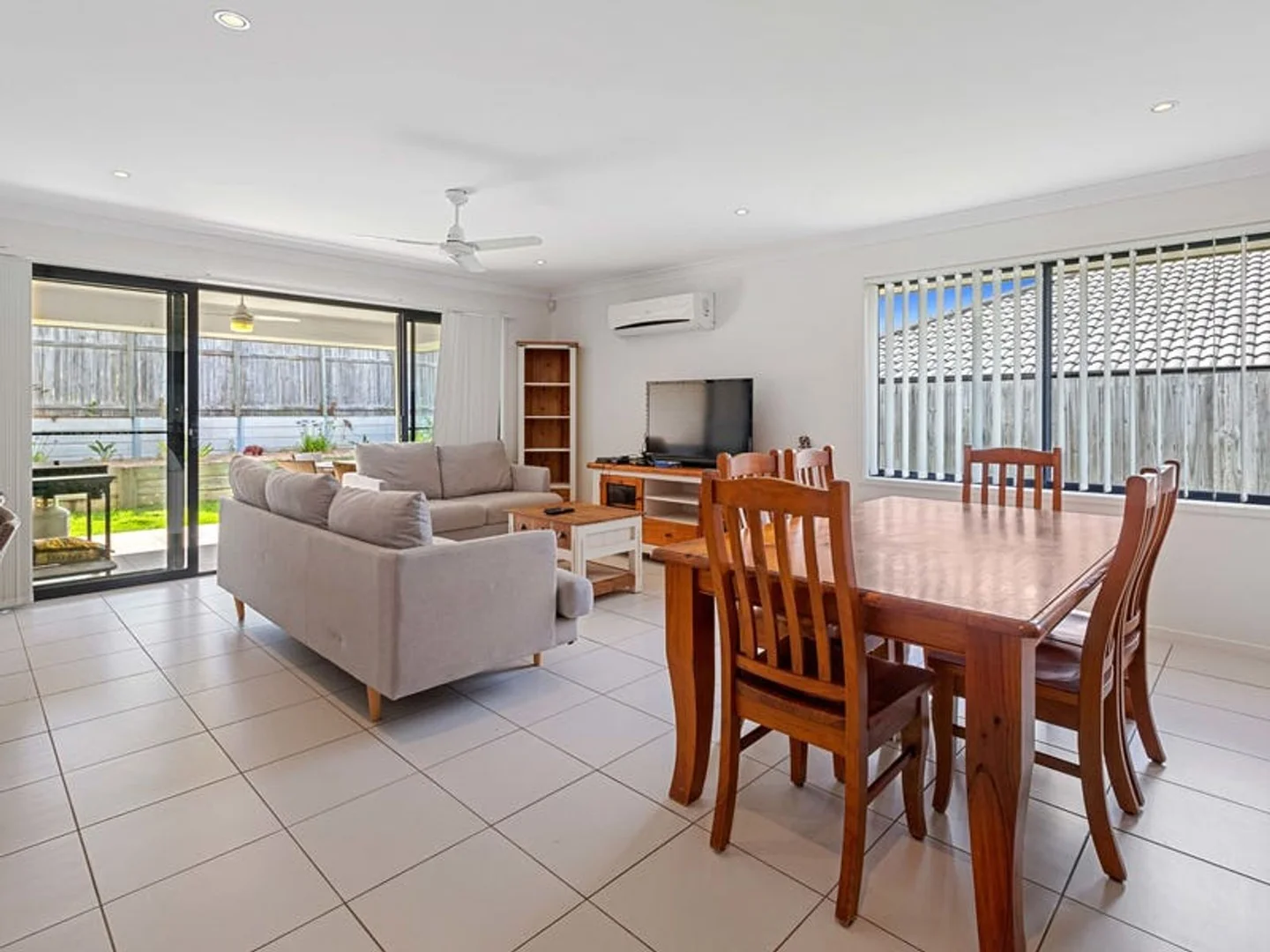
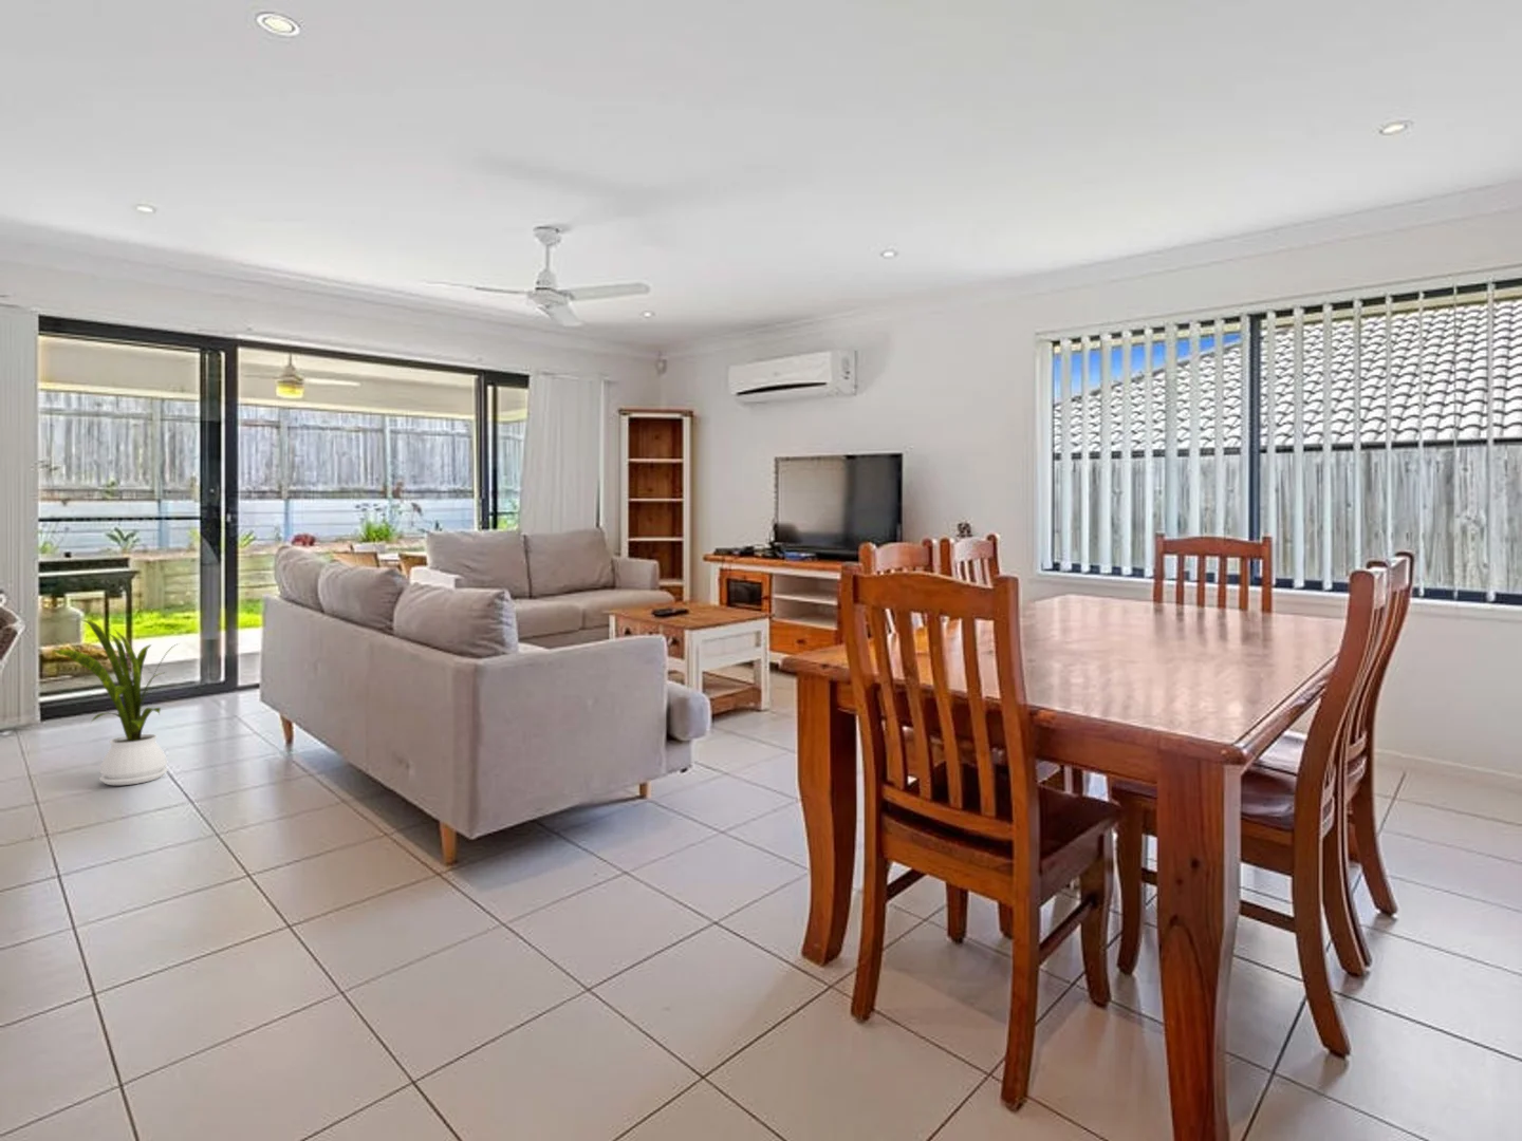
+ house plant [53,620,180,786]
